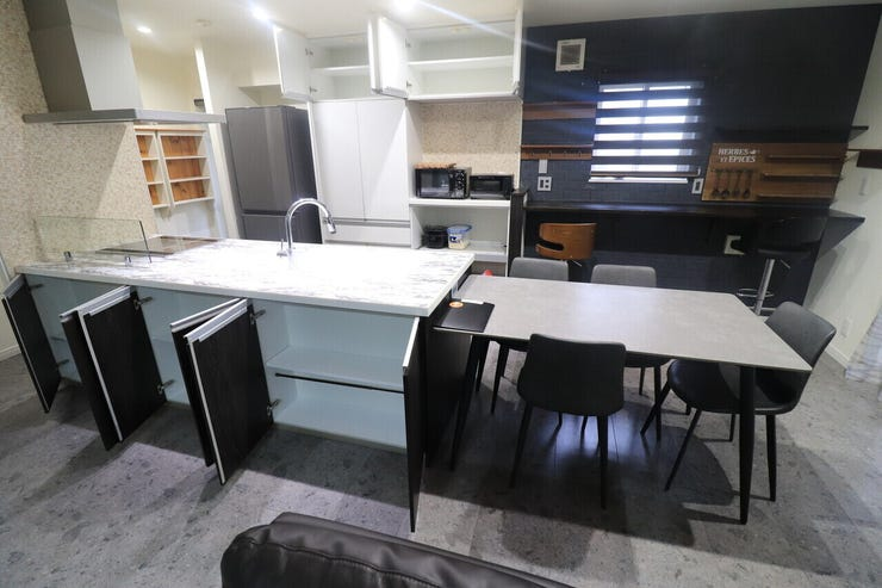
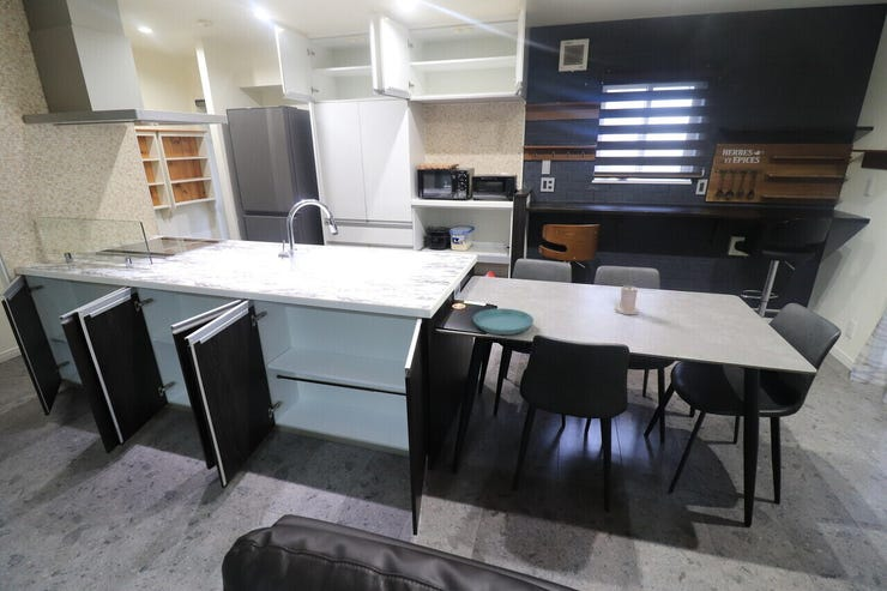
+ saucer [472,307,535,336]
+ candle [614,284,640,315]
